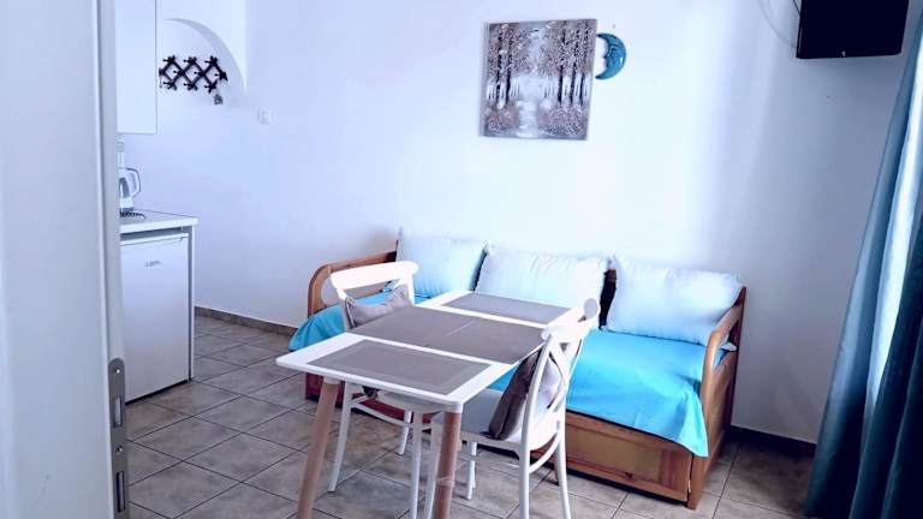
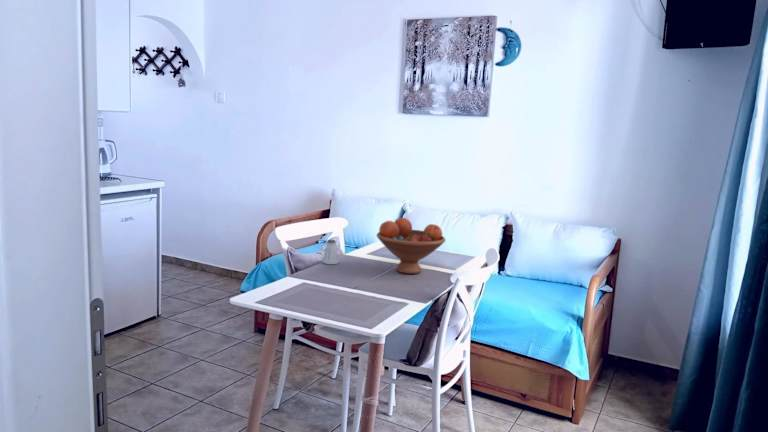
+ saltshaker [321,239,339,265]
+ fruit bowl [376,217,446,275]
